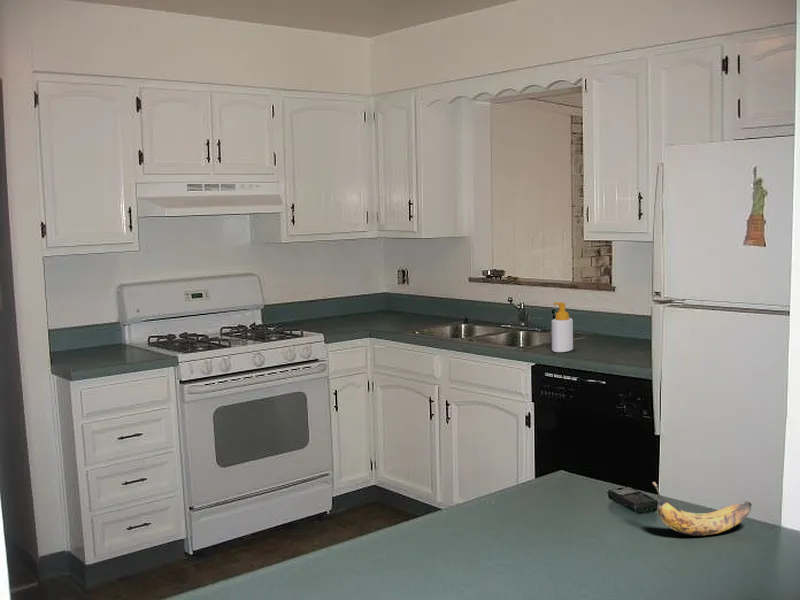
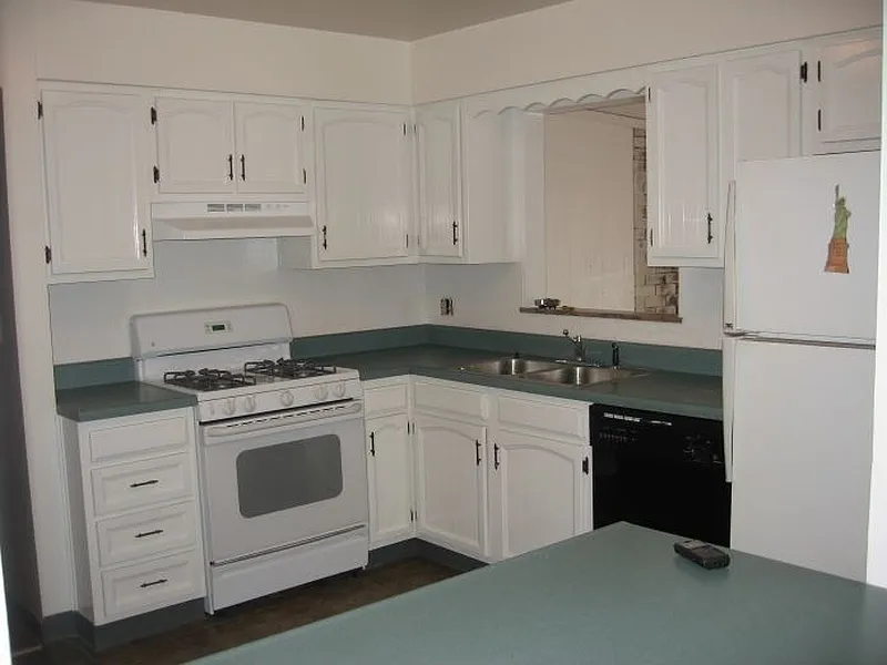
- banana [652,481,753,537]
- soap bottle [551,302,574,353]
